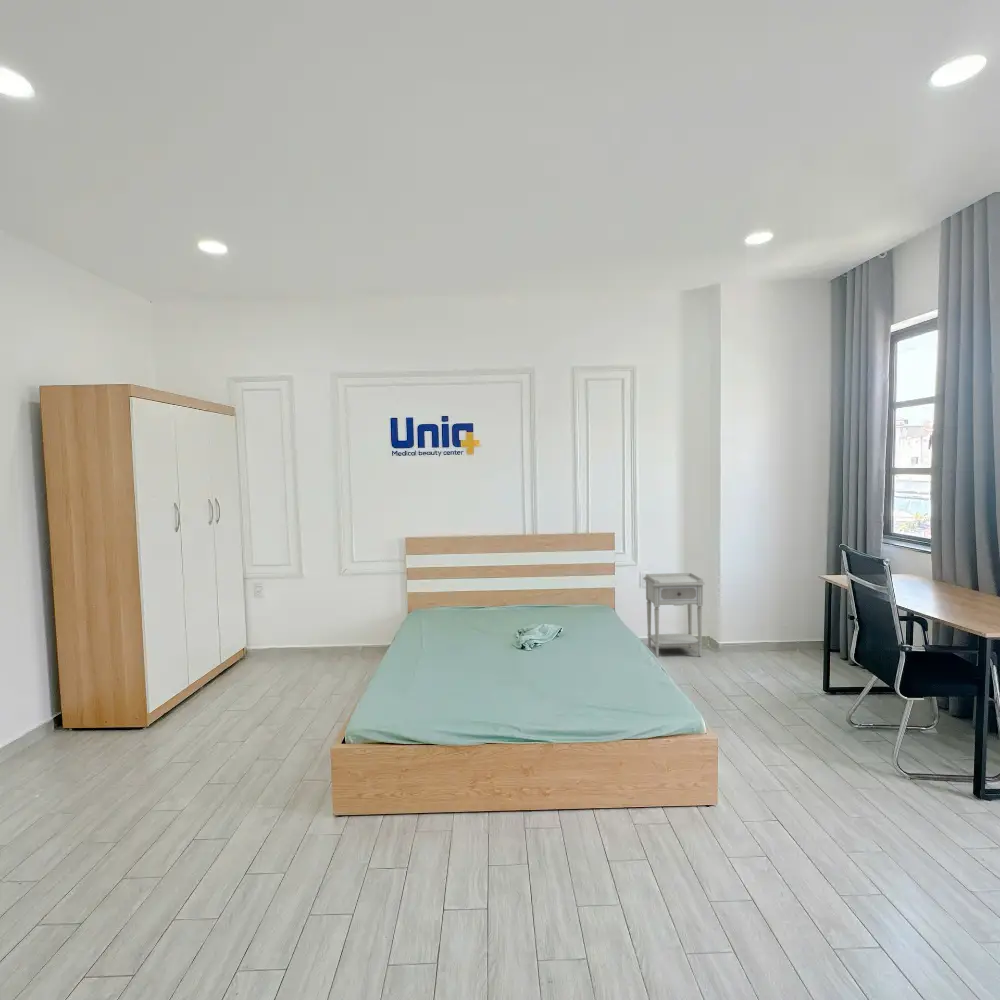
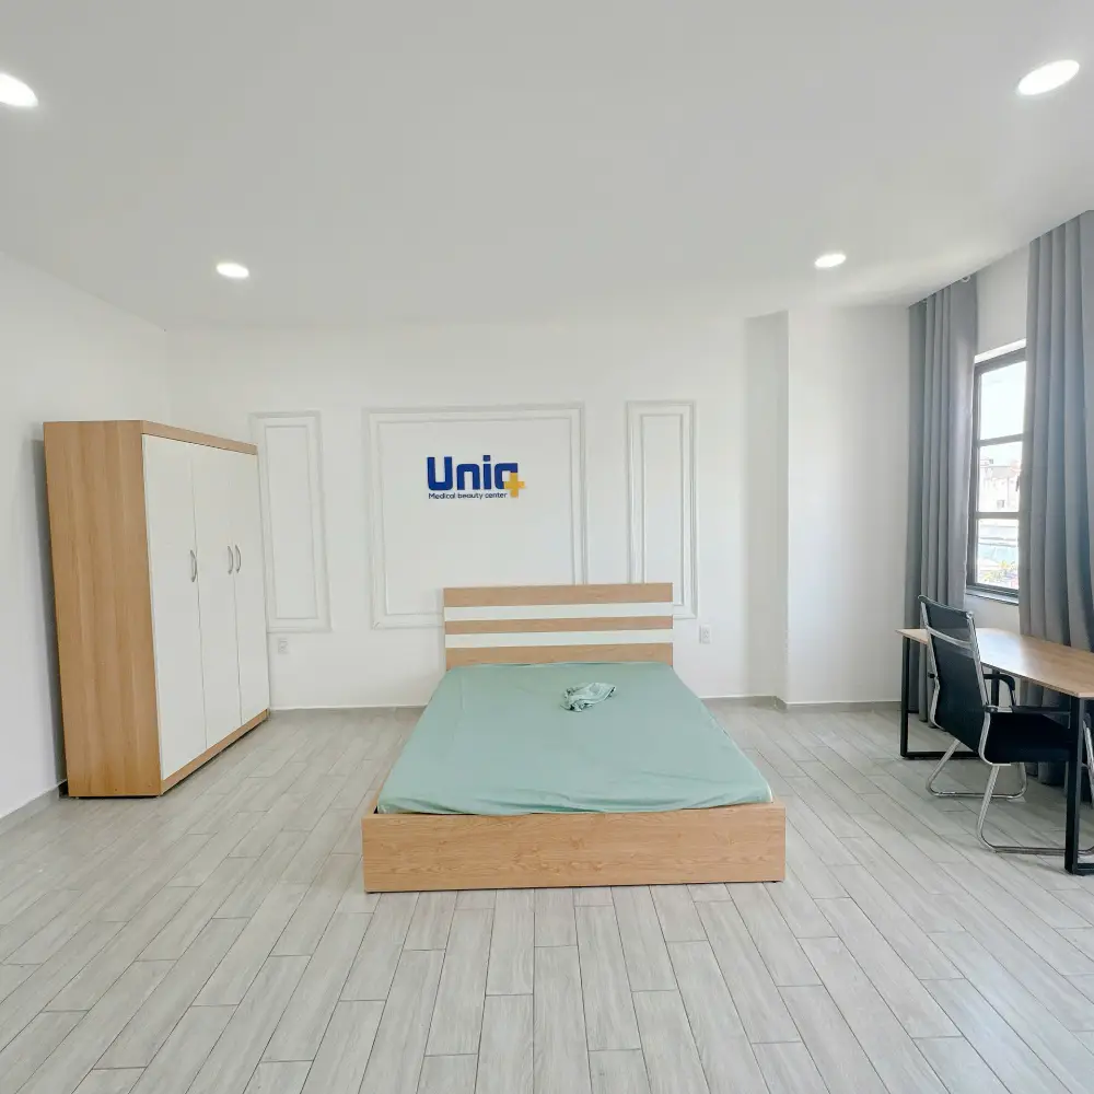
- nightstand [642,572,707,658]
